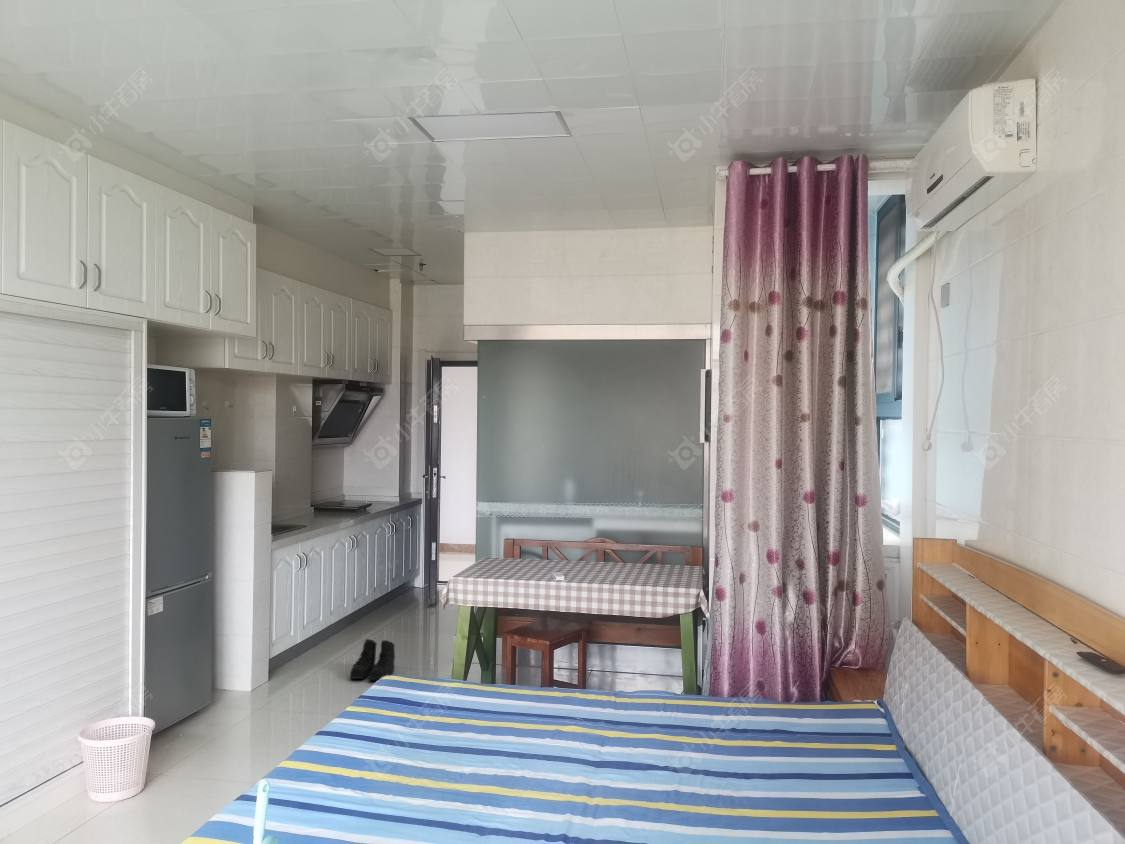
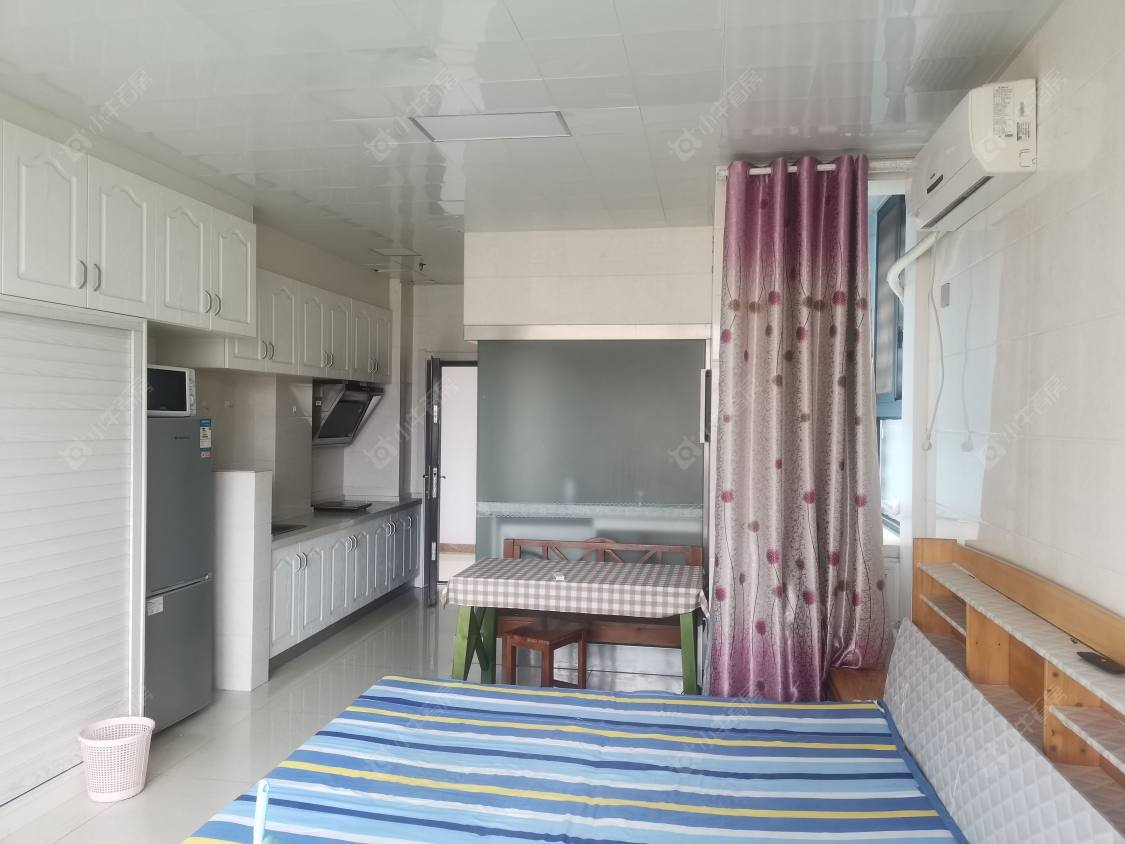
- boots [349,638,396,681]
